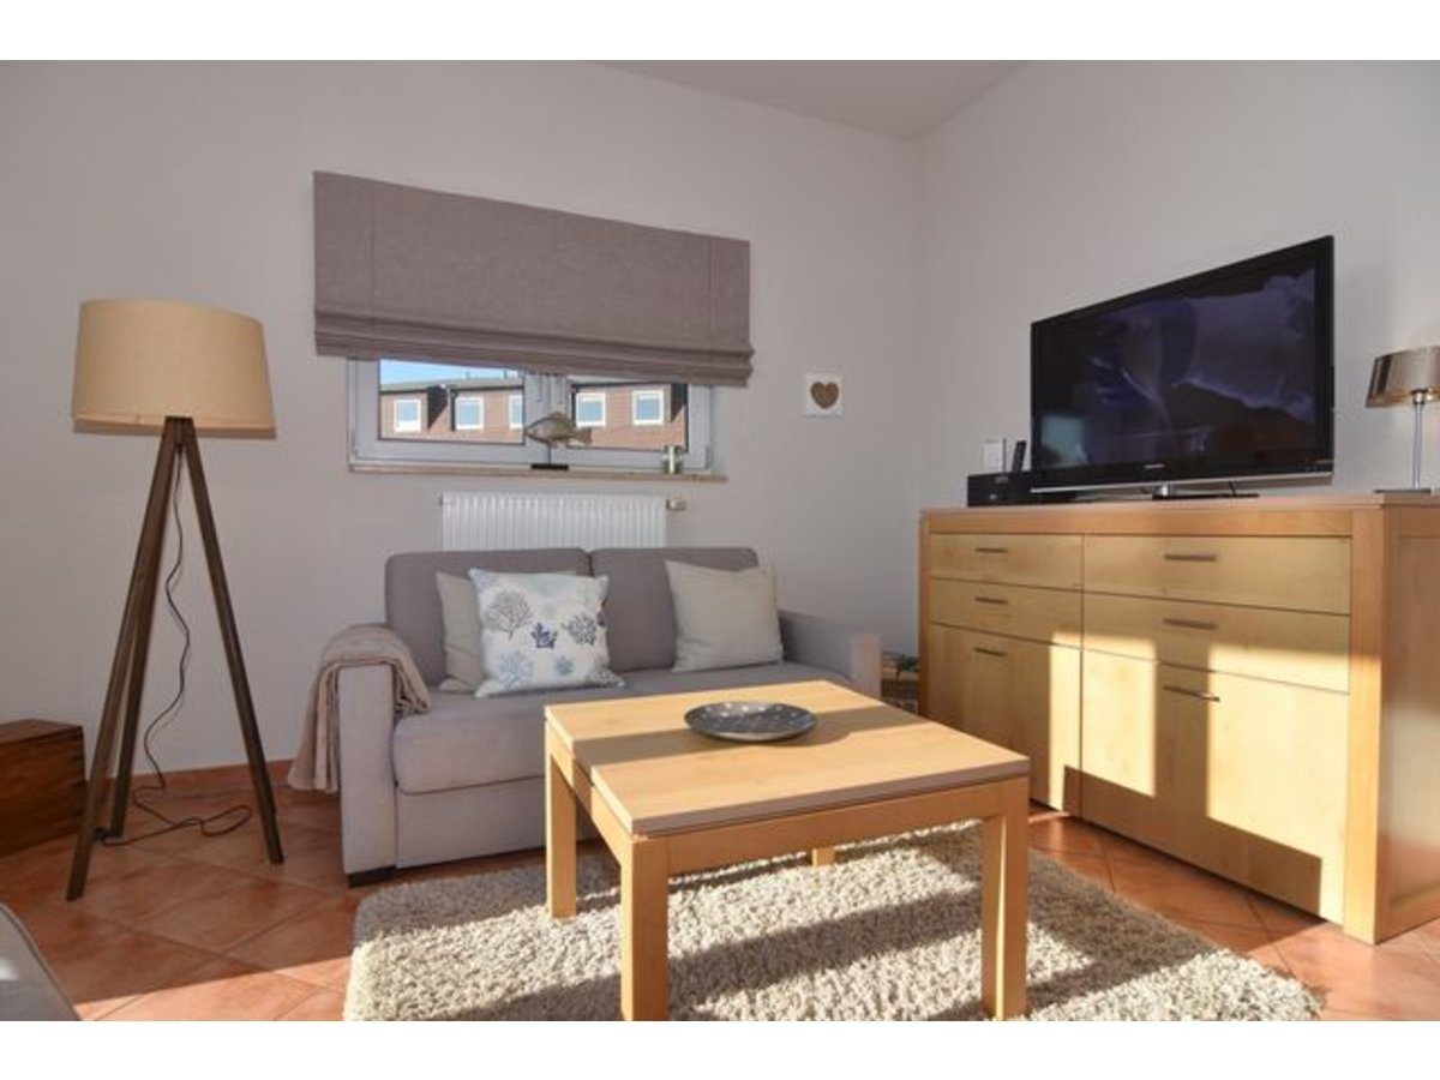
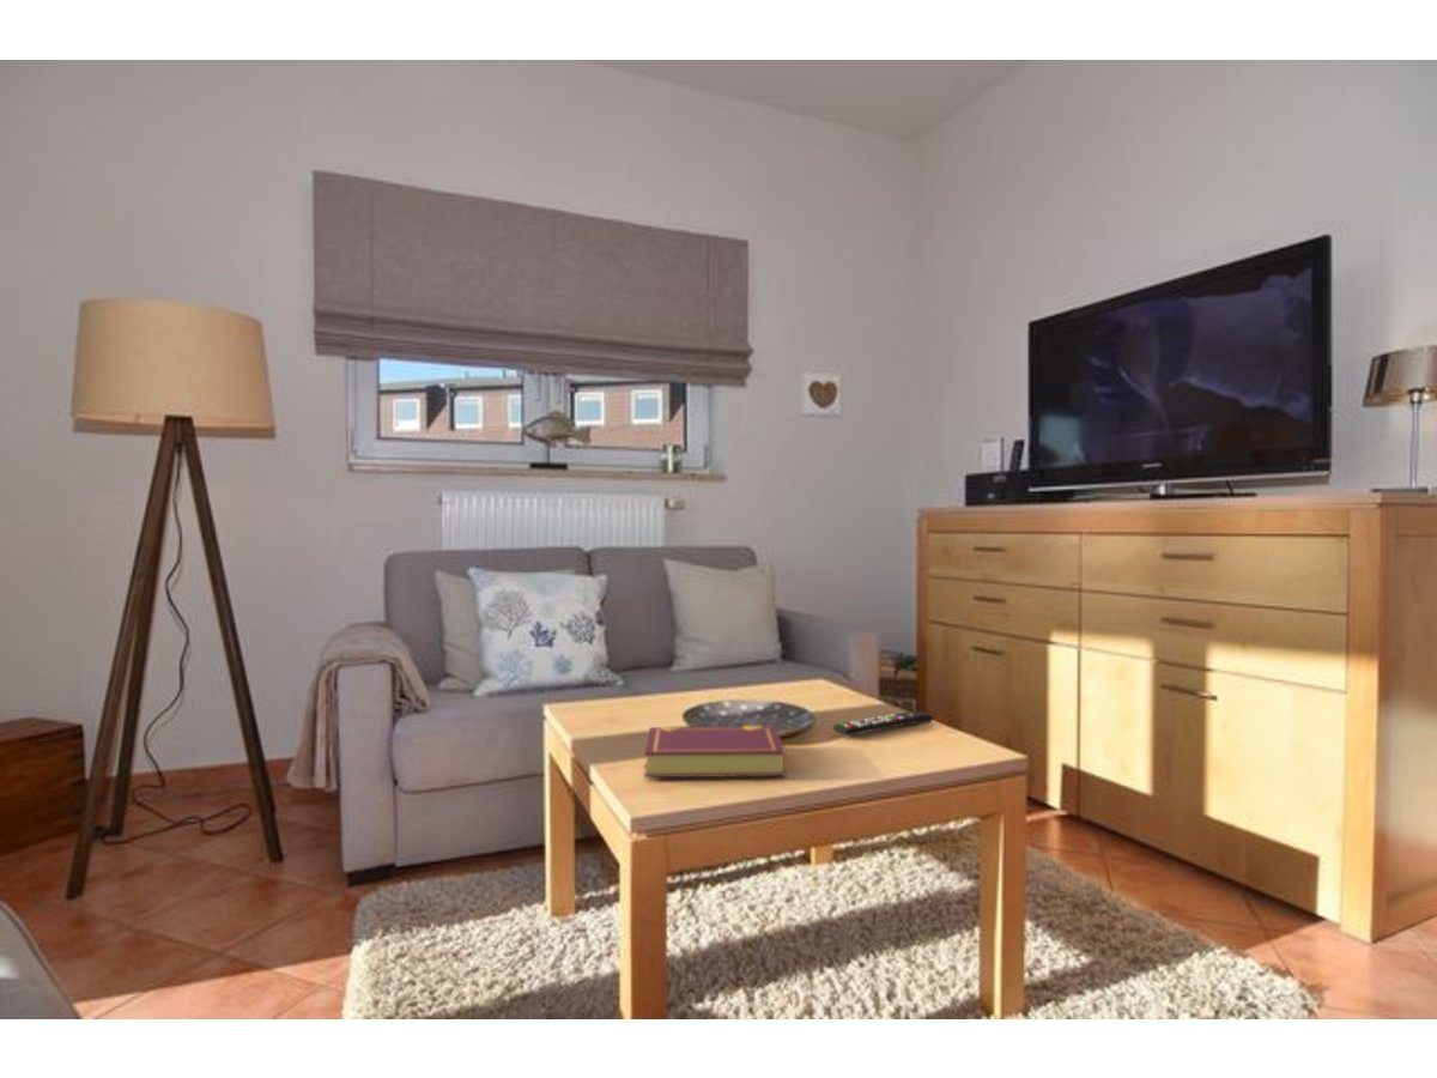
+ remote control [832,710,934,737]
+ book [641,725,787,779]
